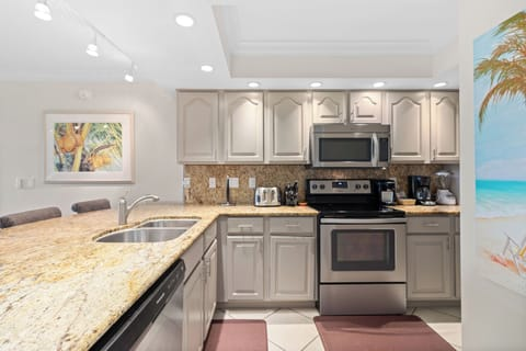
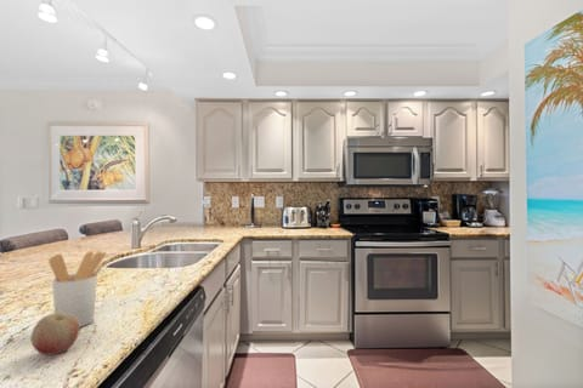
+ fruit [30,312,81,355]
+ utensil holder [47,250,108,329]
